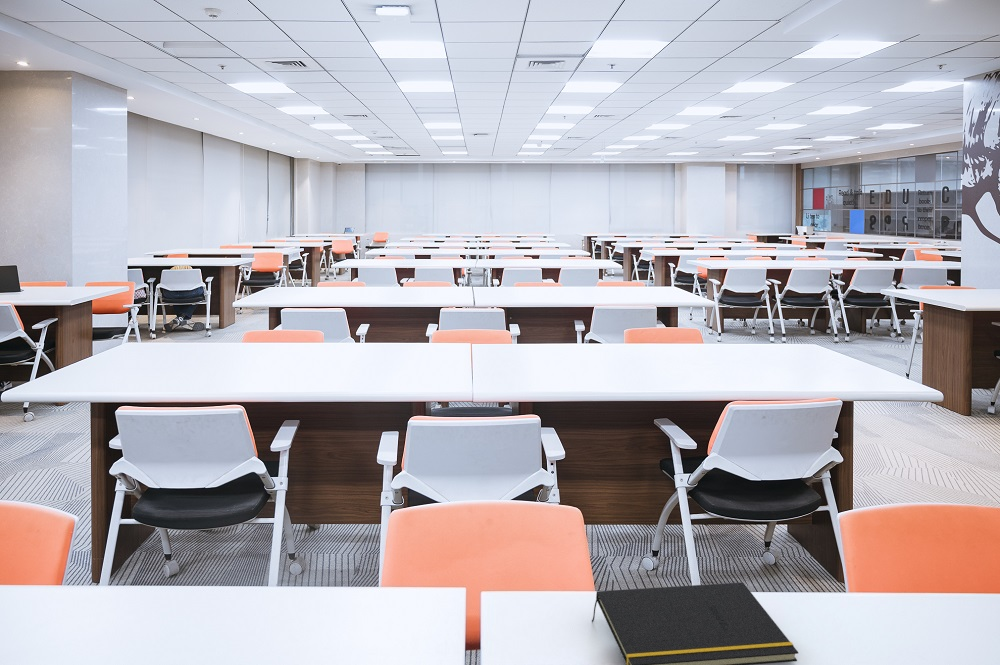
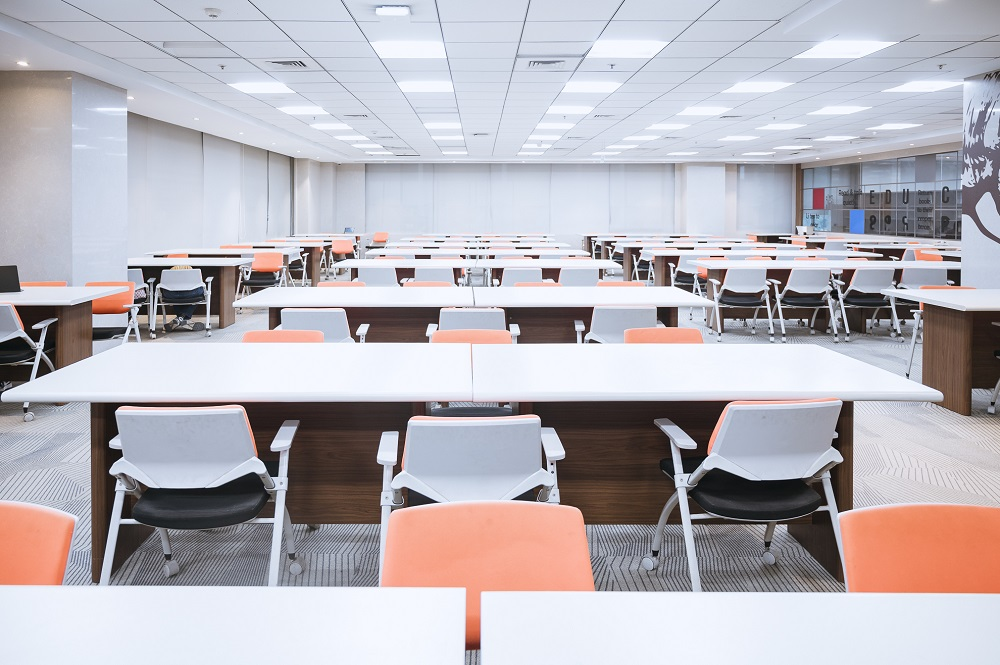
- notepad [591,581,799,665]
